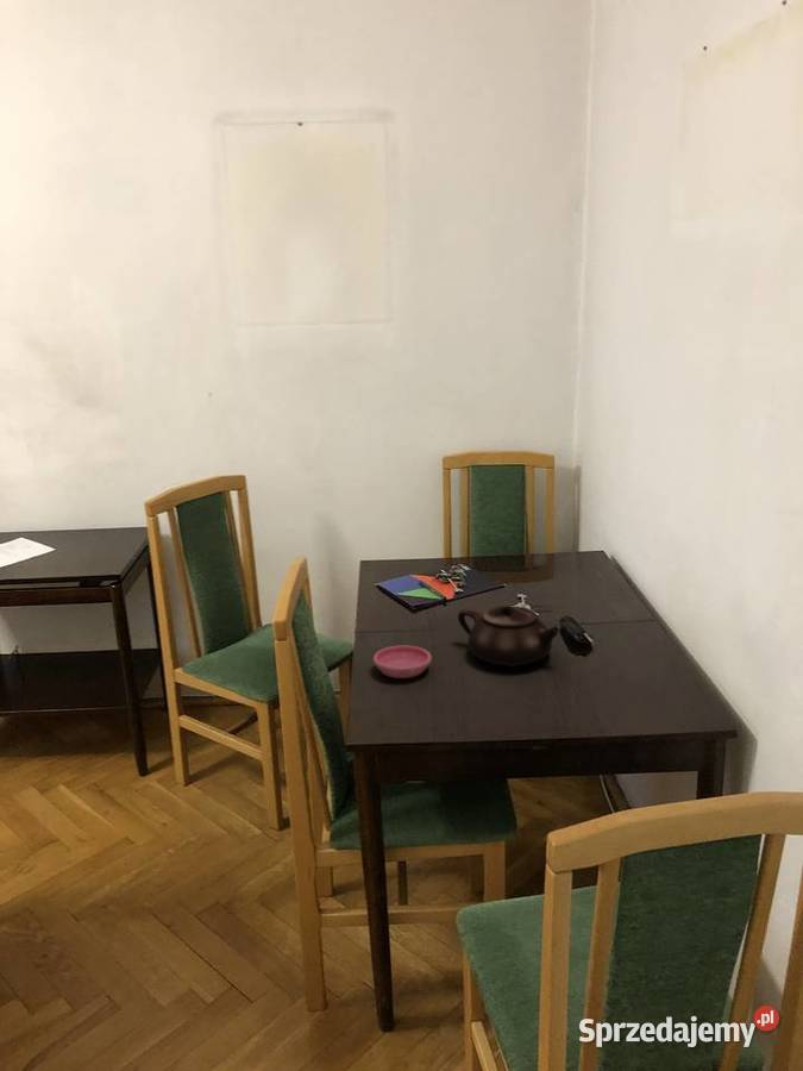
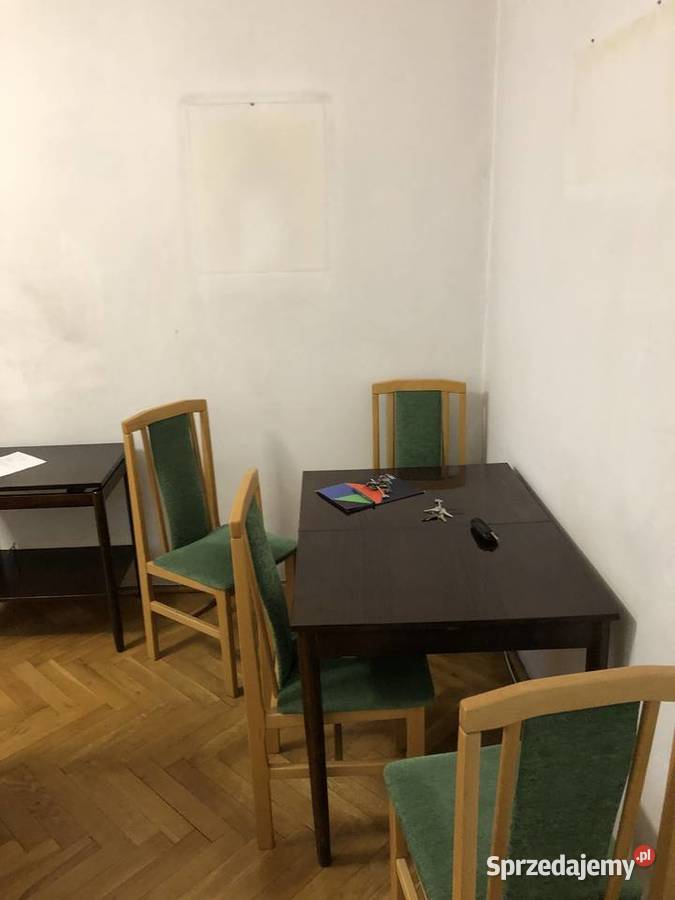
- saucer [372,645,433,679]
- teapot [457,605,560,669]
